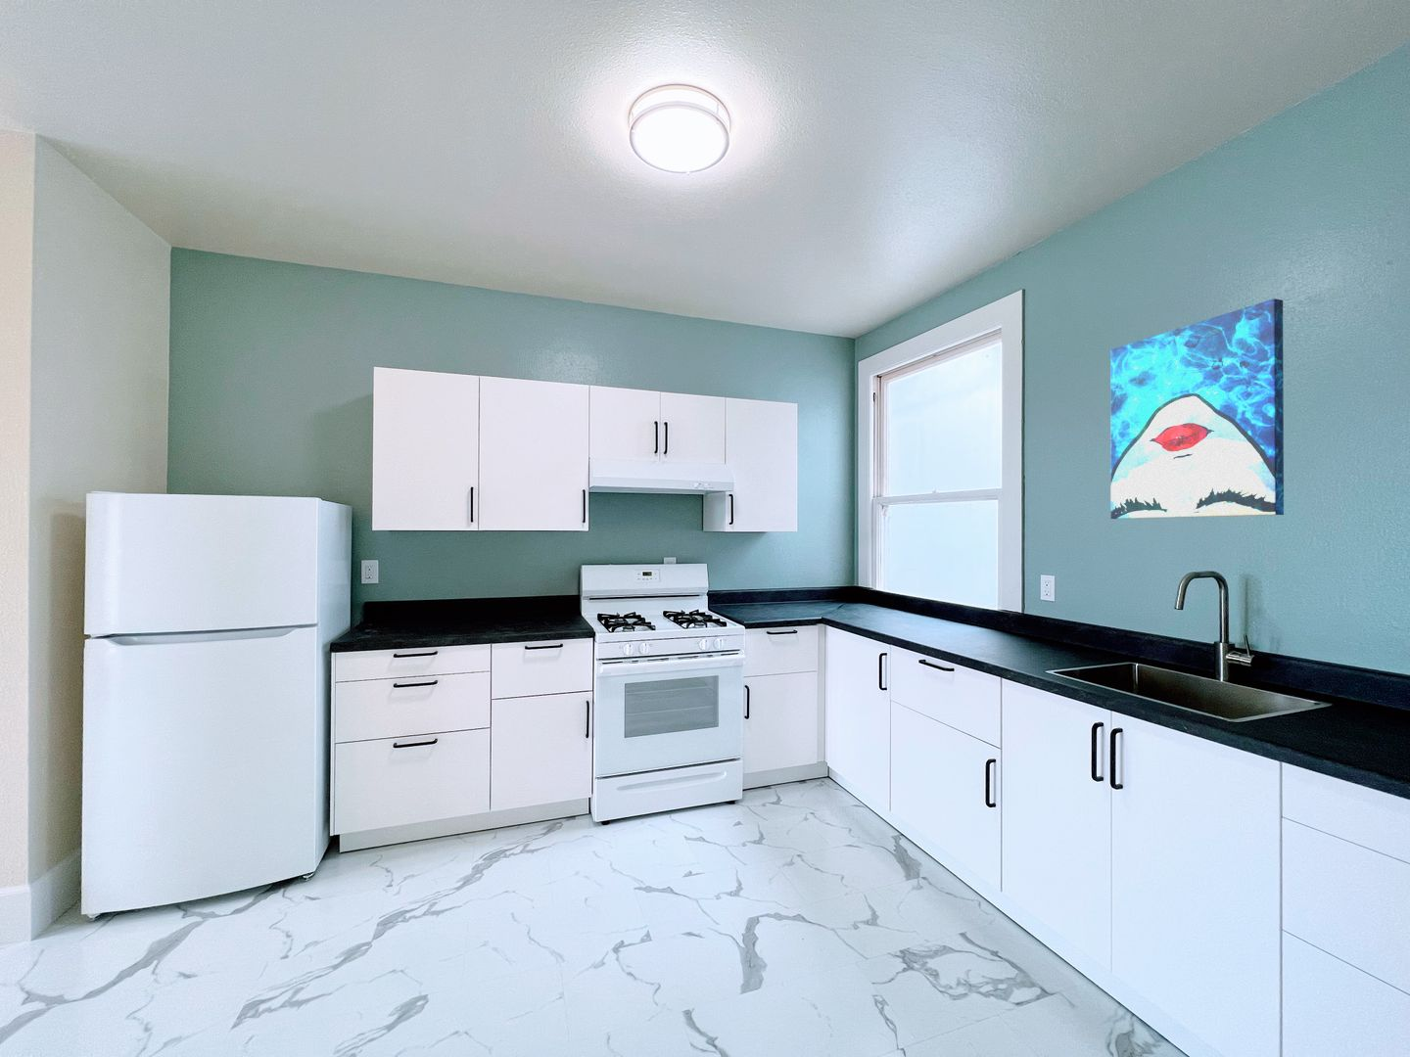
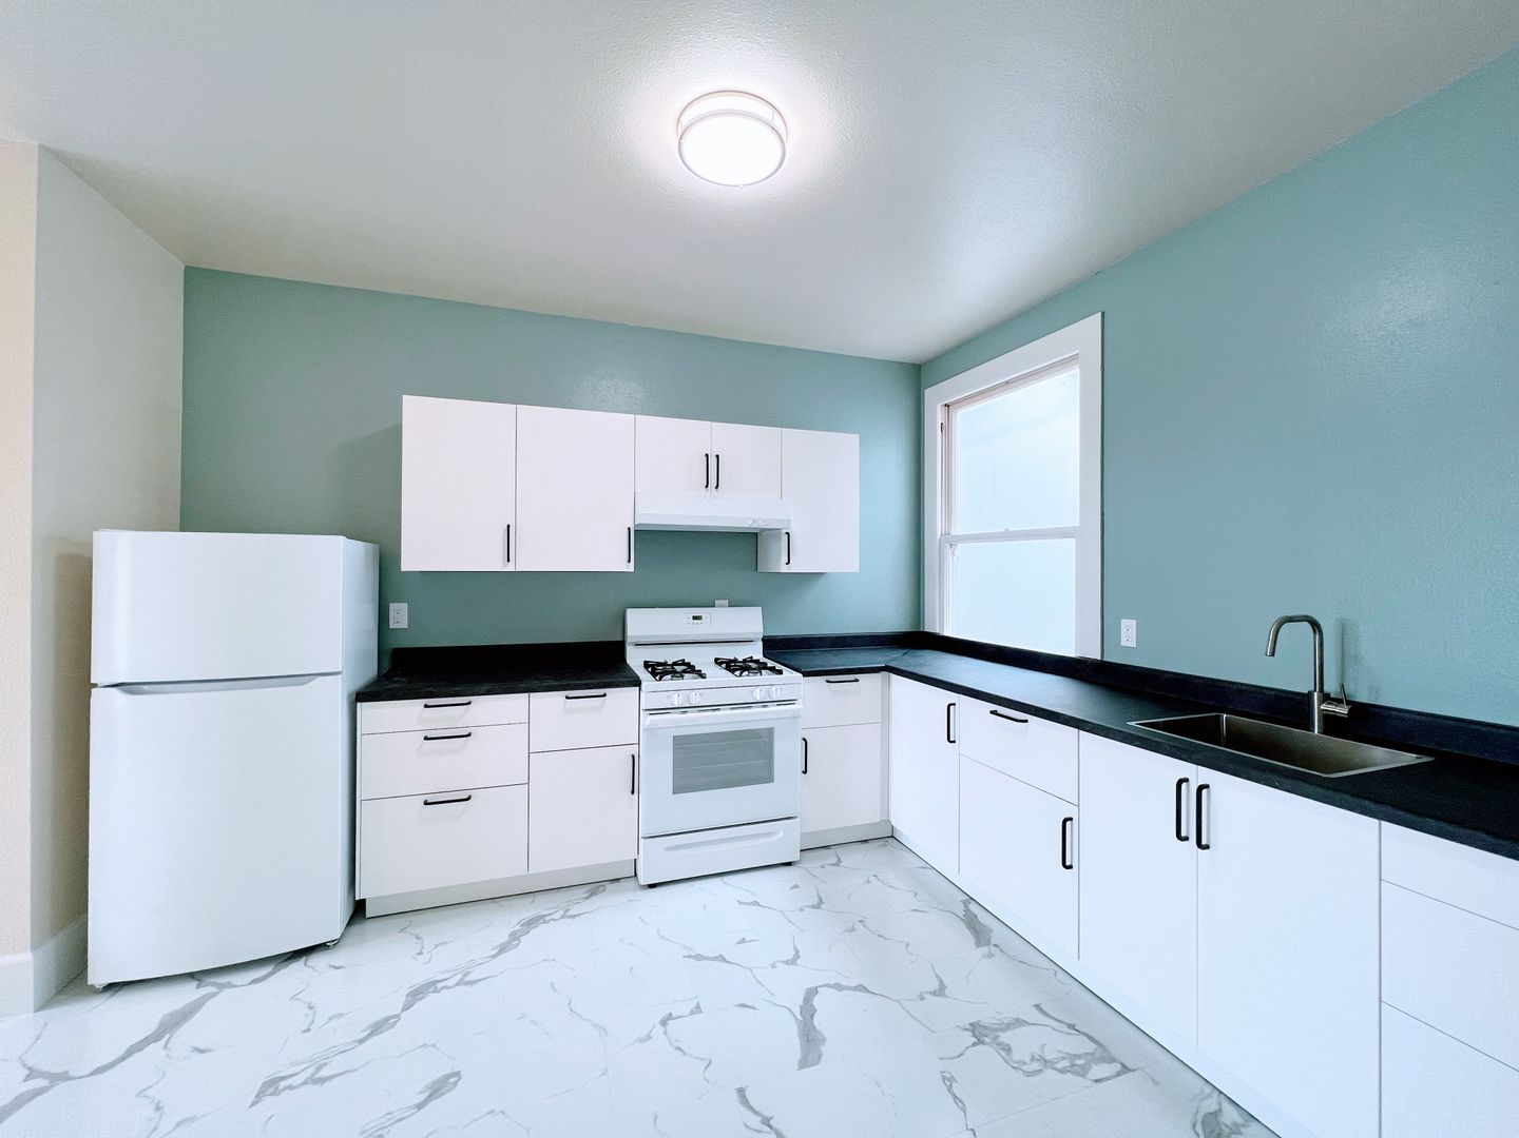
- wall art [1109,298,1285,520]
